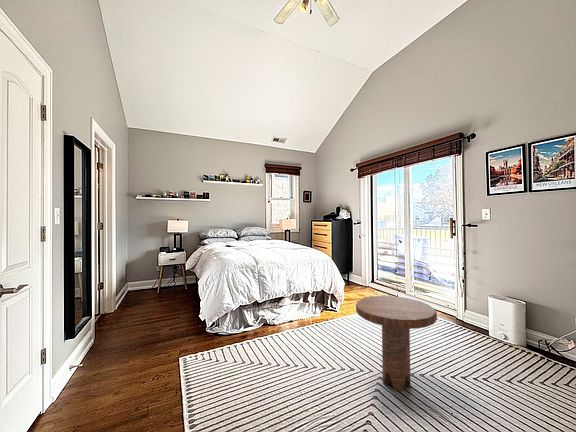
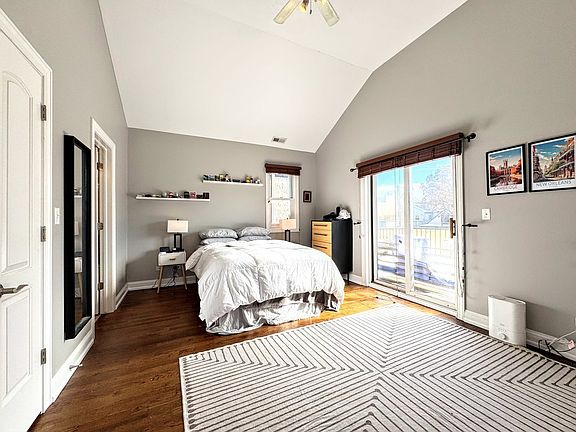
- side table [355,295,438,392]
